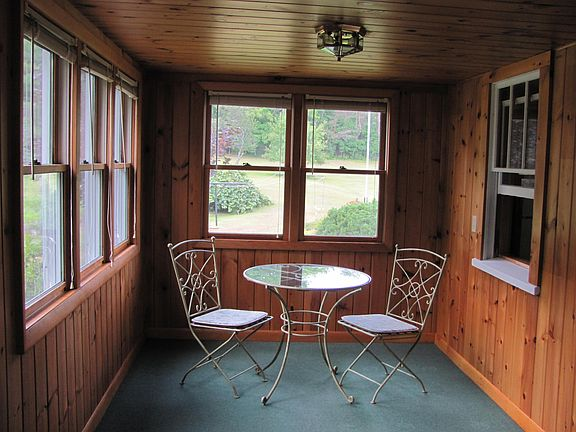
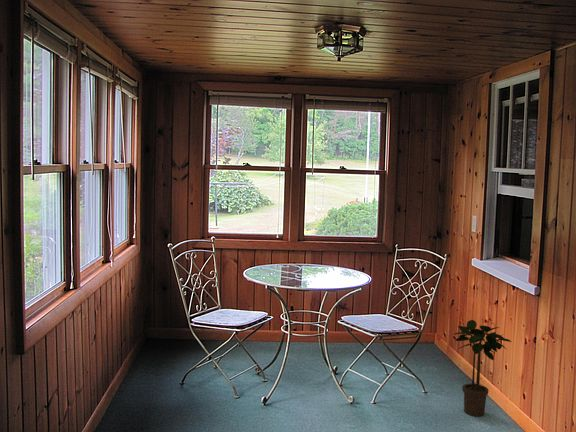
+ potted plant [452,319,513,417]
